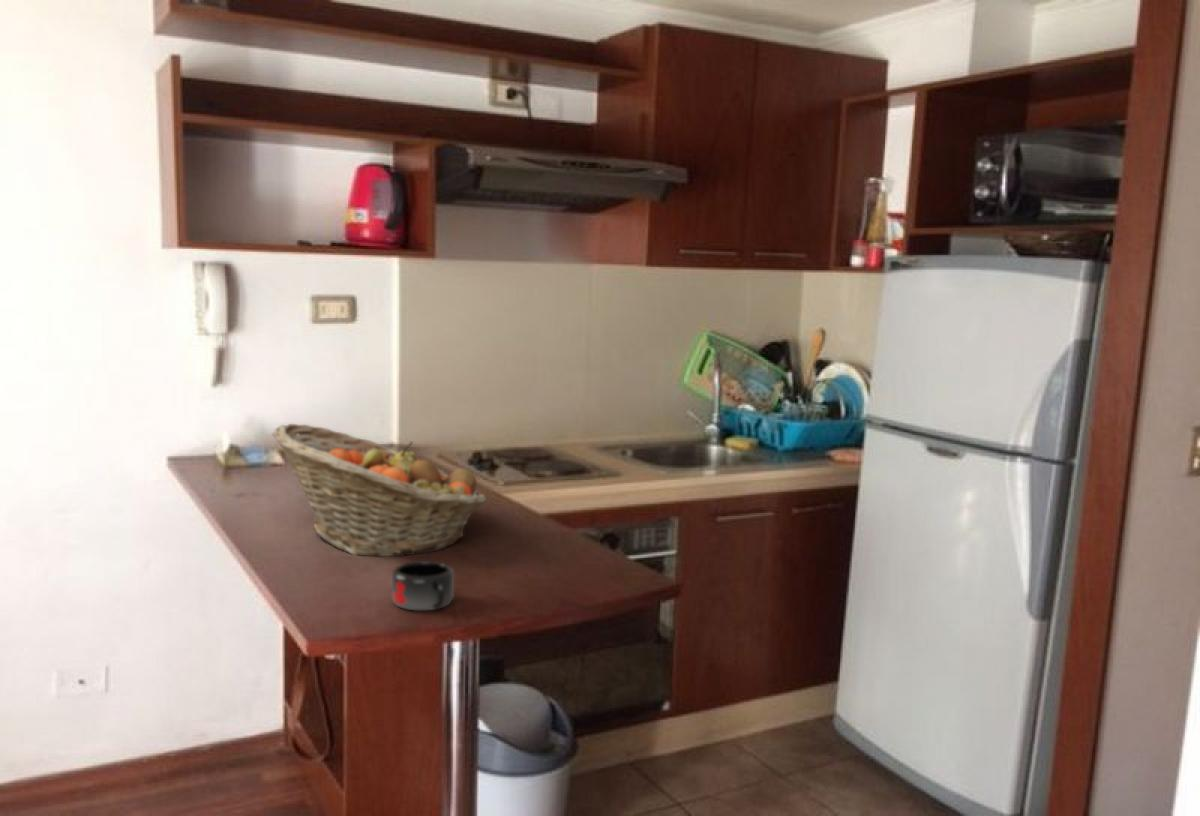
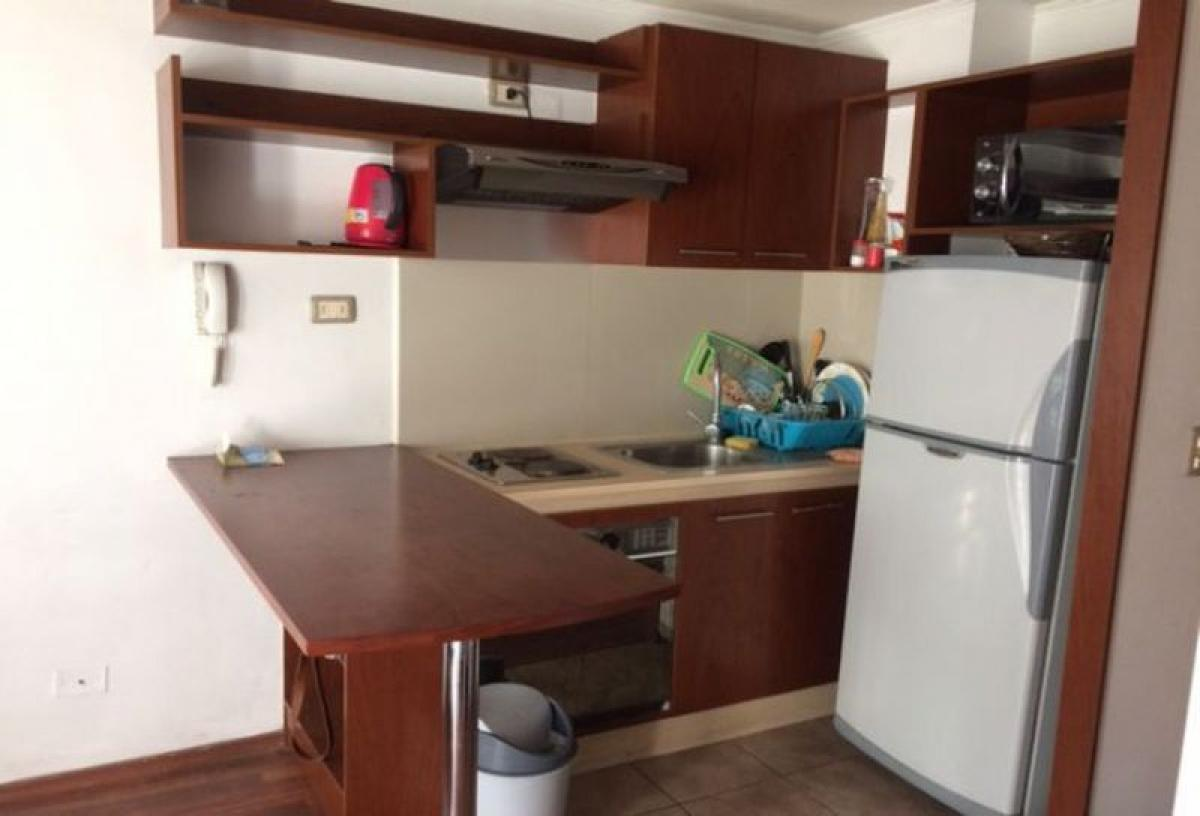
- mug [391,560,455,611]
- fruit basket [271,423,488,557]
